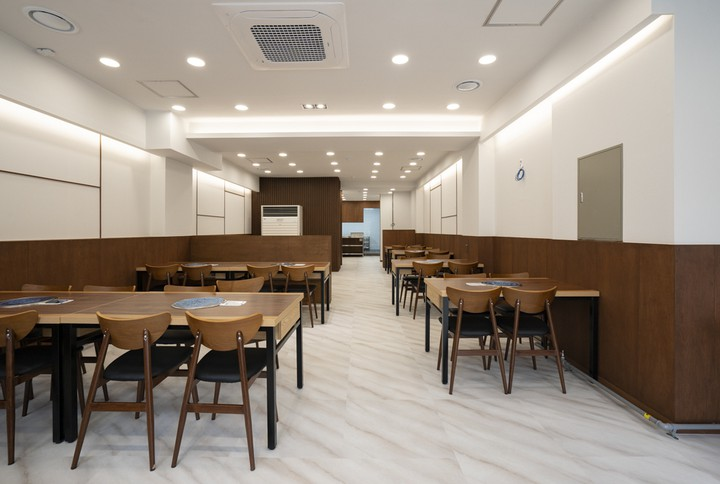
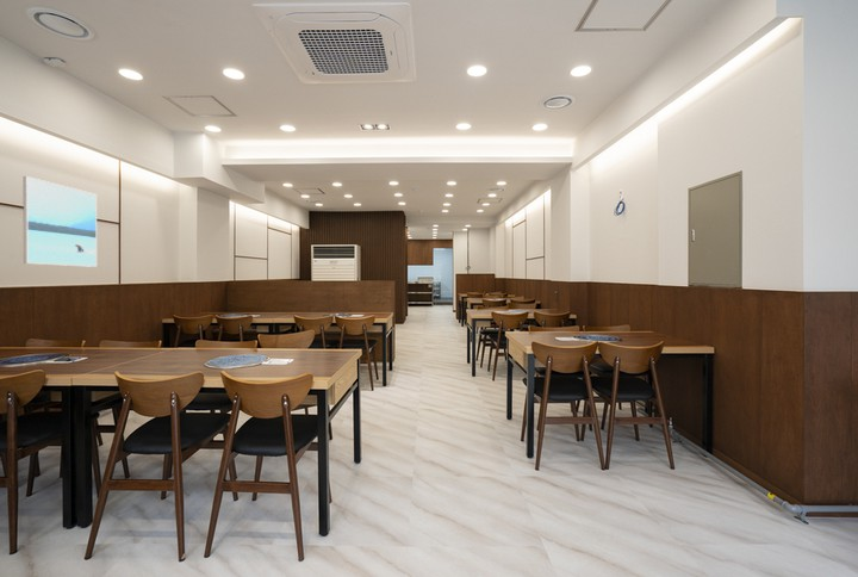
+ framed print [23,175,98,268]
